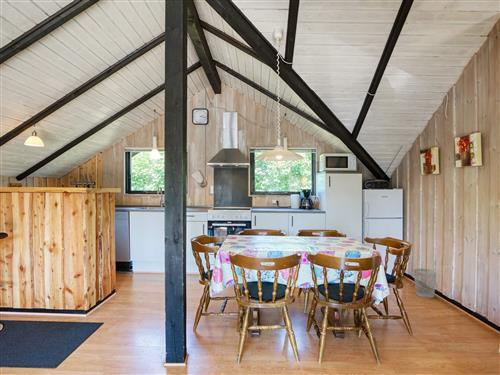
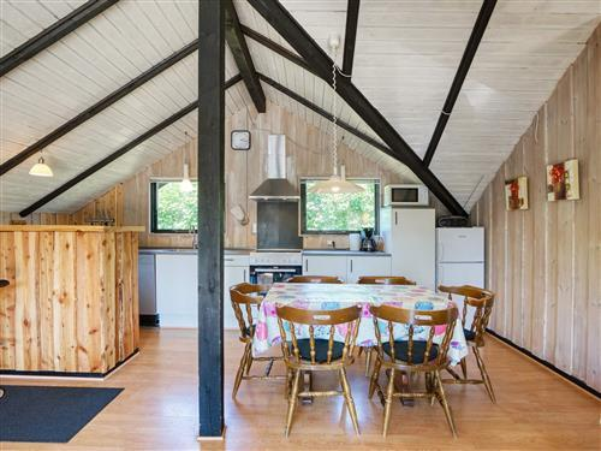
- wastebasket [413,268,437,299]
